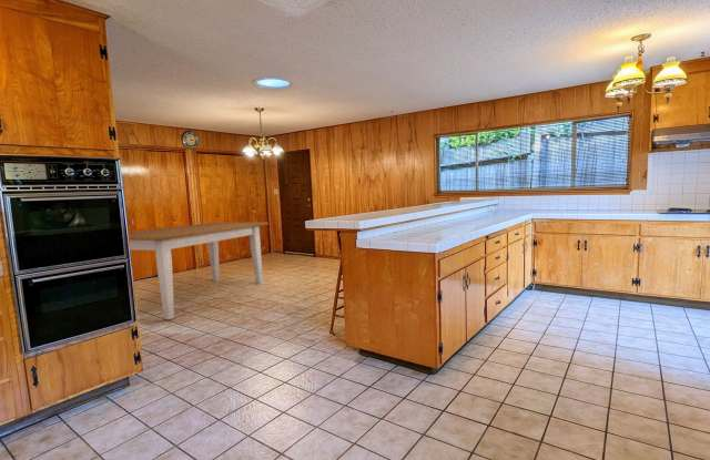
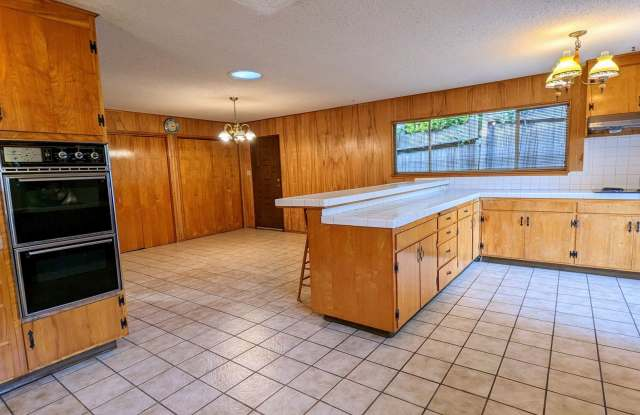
- table [128,221,270,320]
